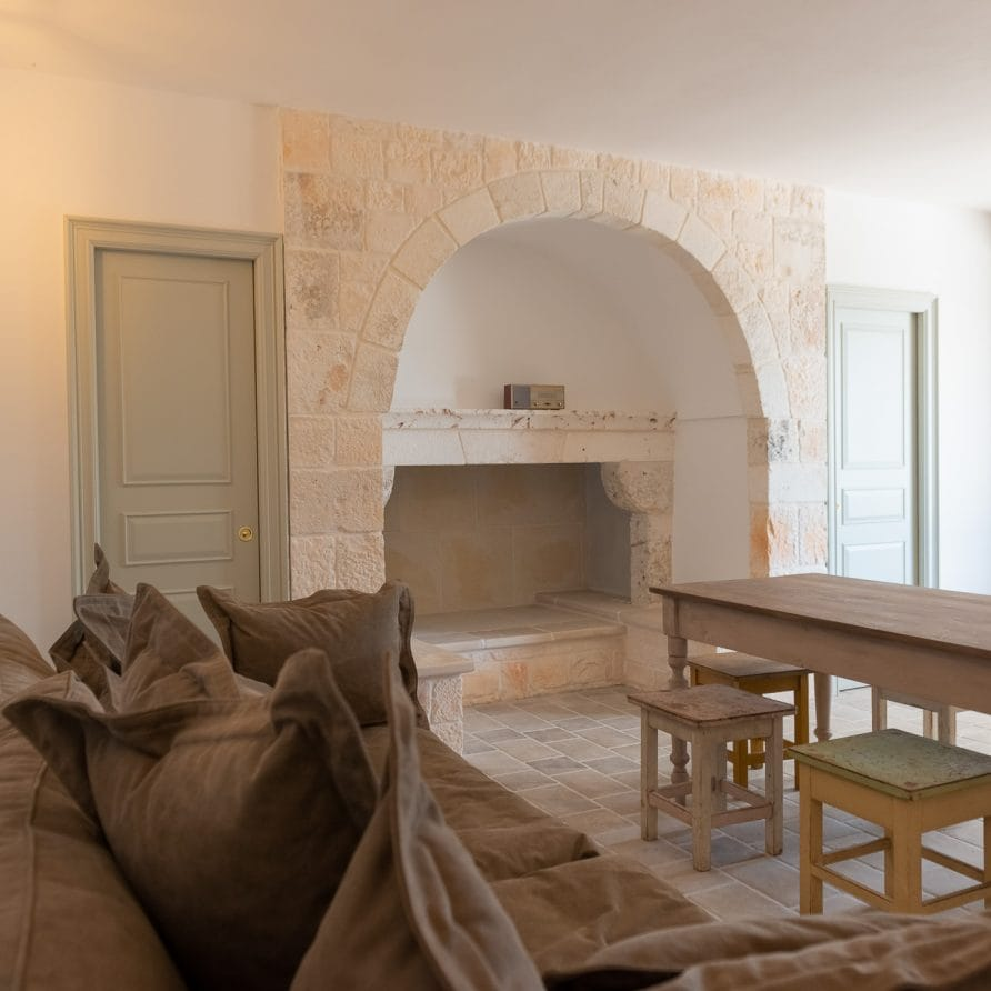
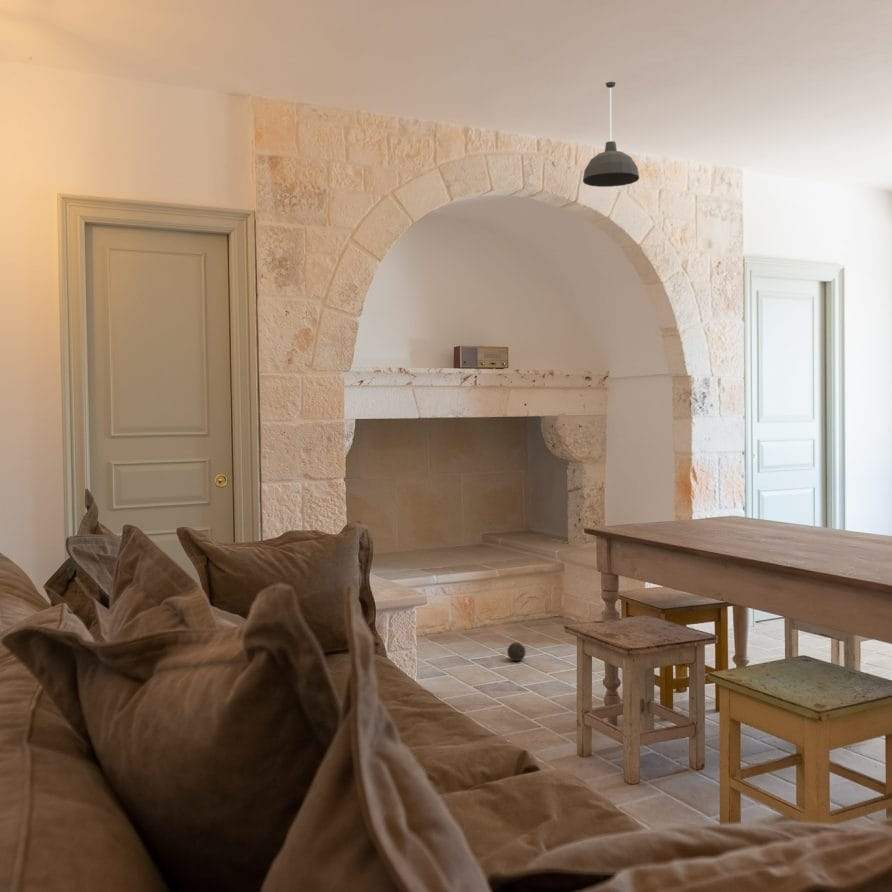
+ pendant lamp [582,81,640,188]
+ decorative ball [506,642,527,662]
